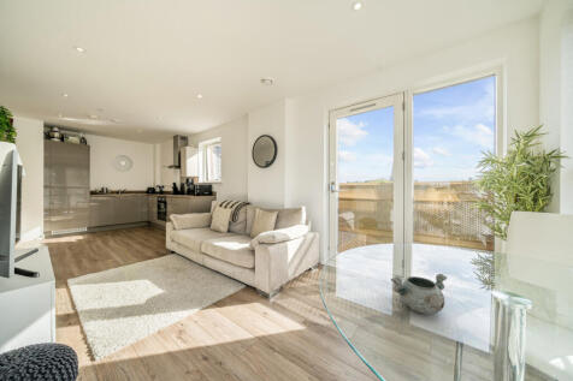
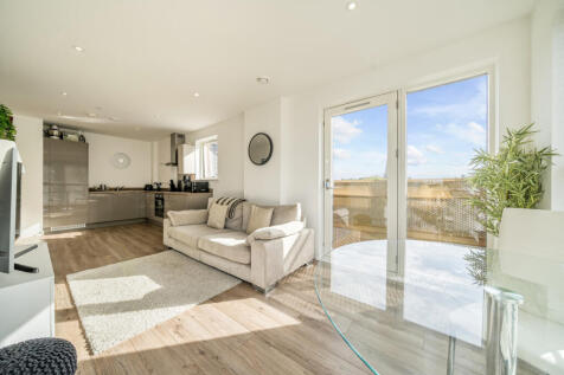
- decorative bowl [390,273,448,315]
